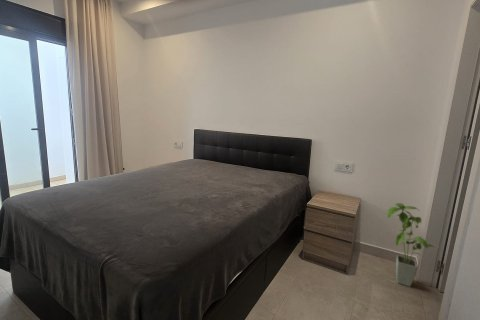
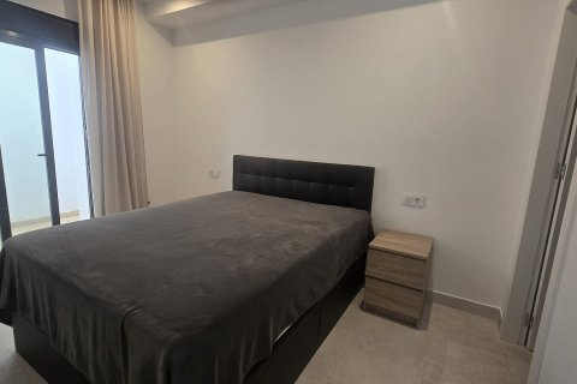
- house plant [386,202,437,288]
